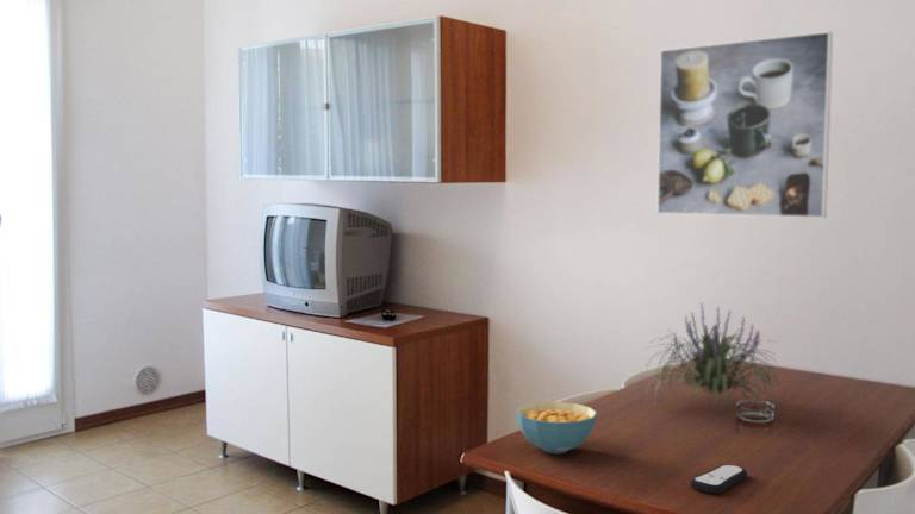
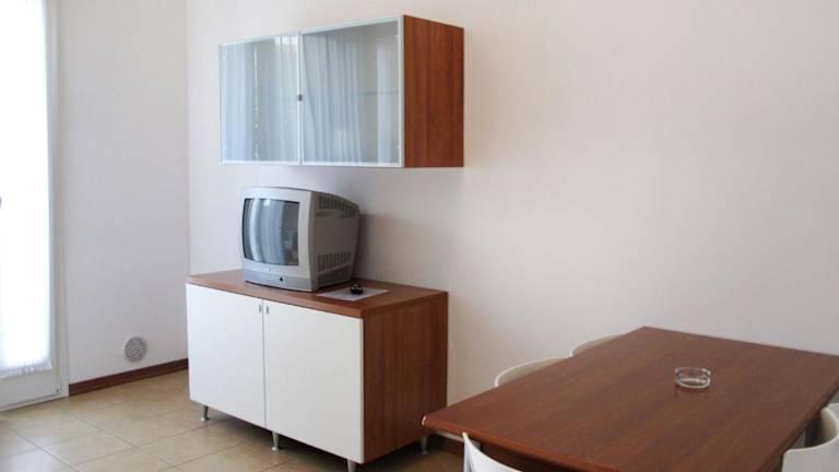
- plant [641,302,788,410]
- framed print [656,30,834,219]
- remote control [689,464,748,495]
- cereal bowl [515,401,598,455]
